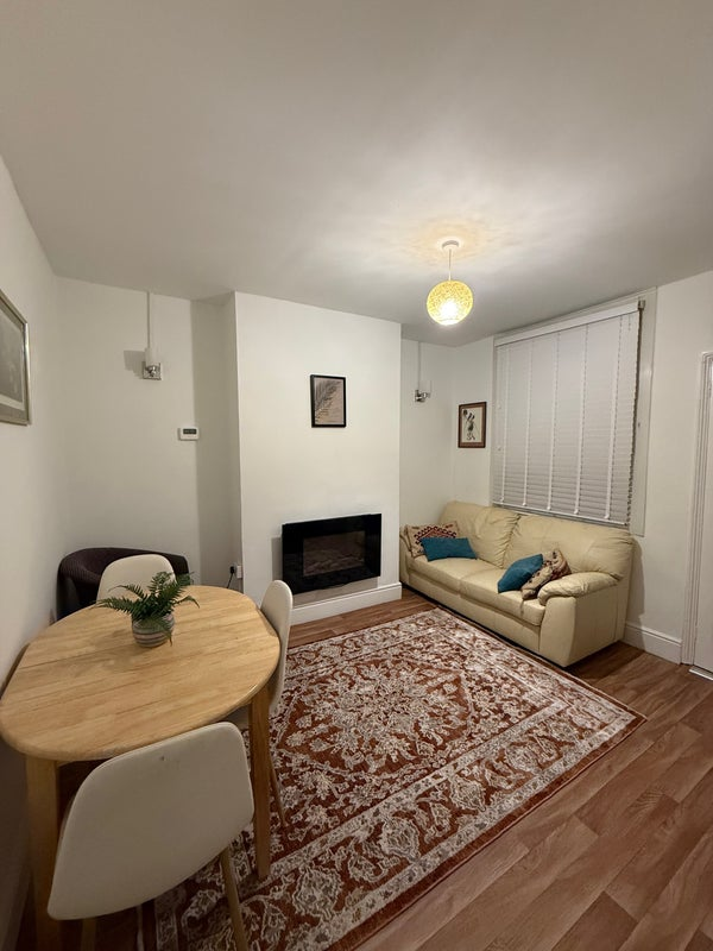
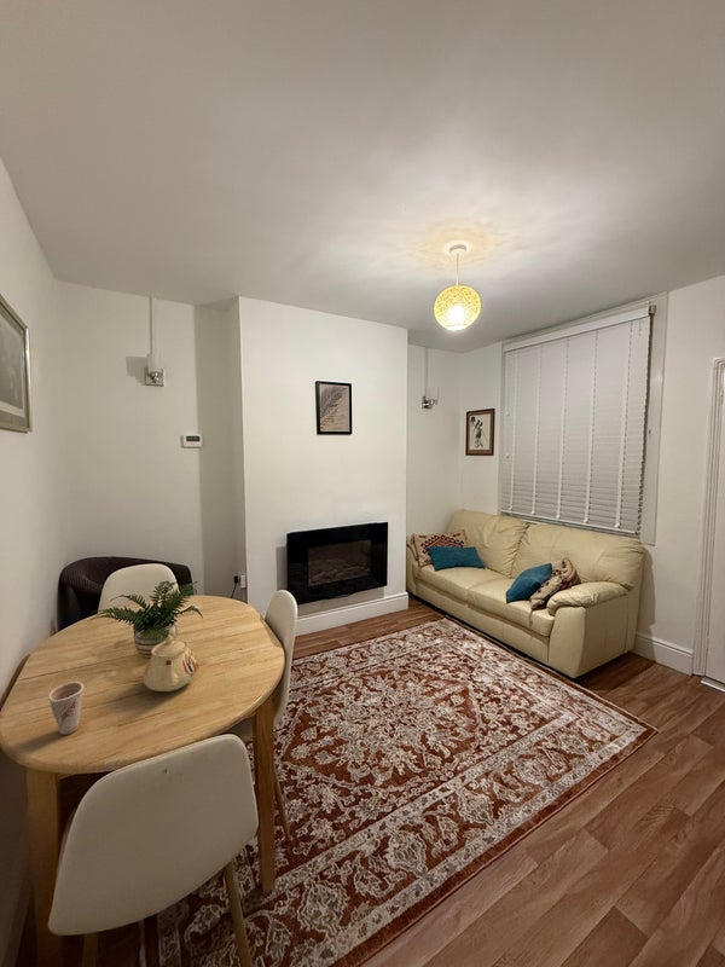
+ cup [47,681,85,736]
+ teapot [143,626,199,693]
